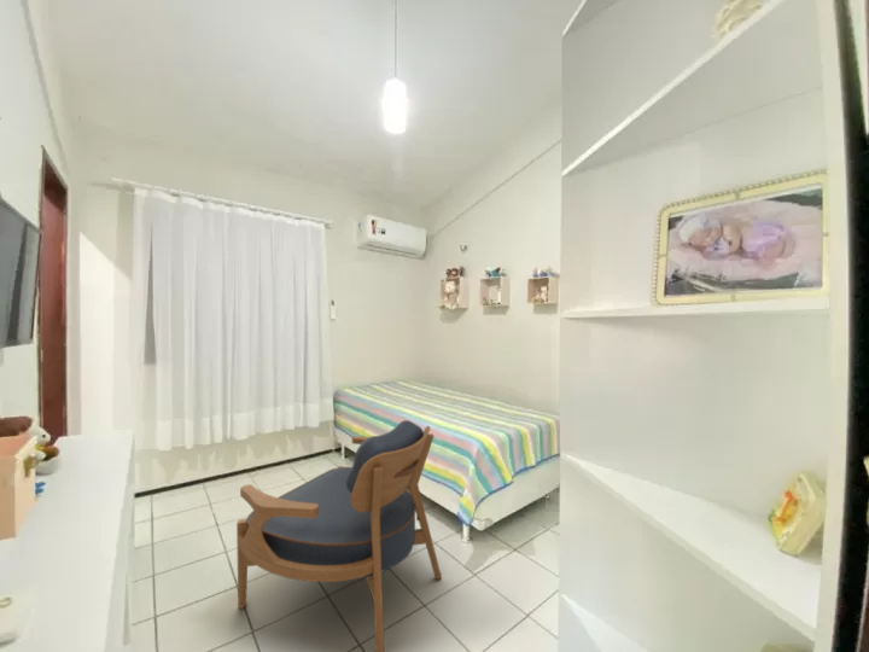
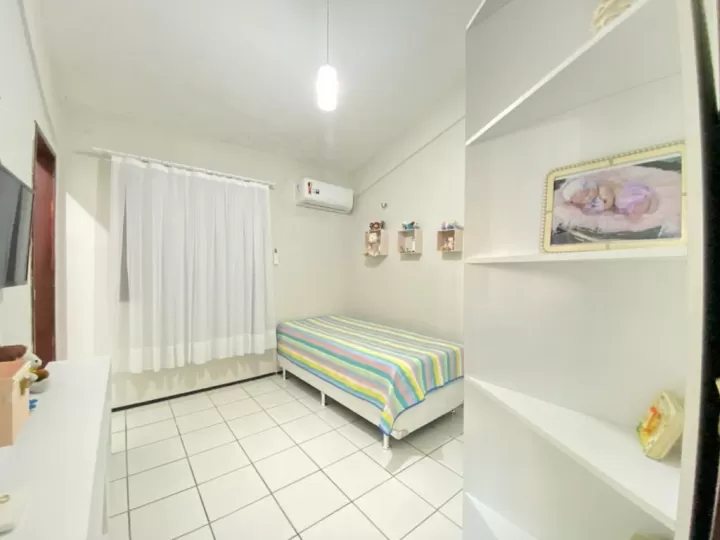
- armchair [235,419,443,652]
